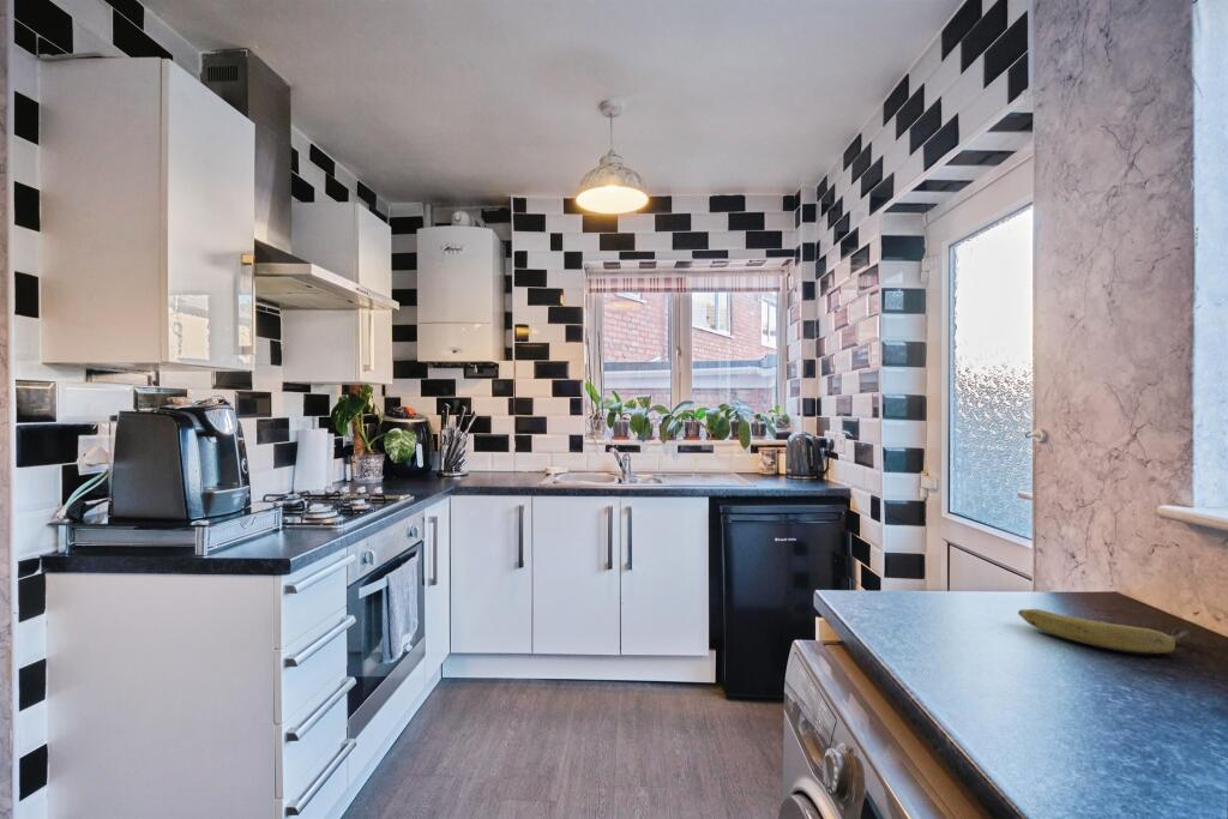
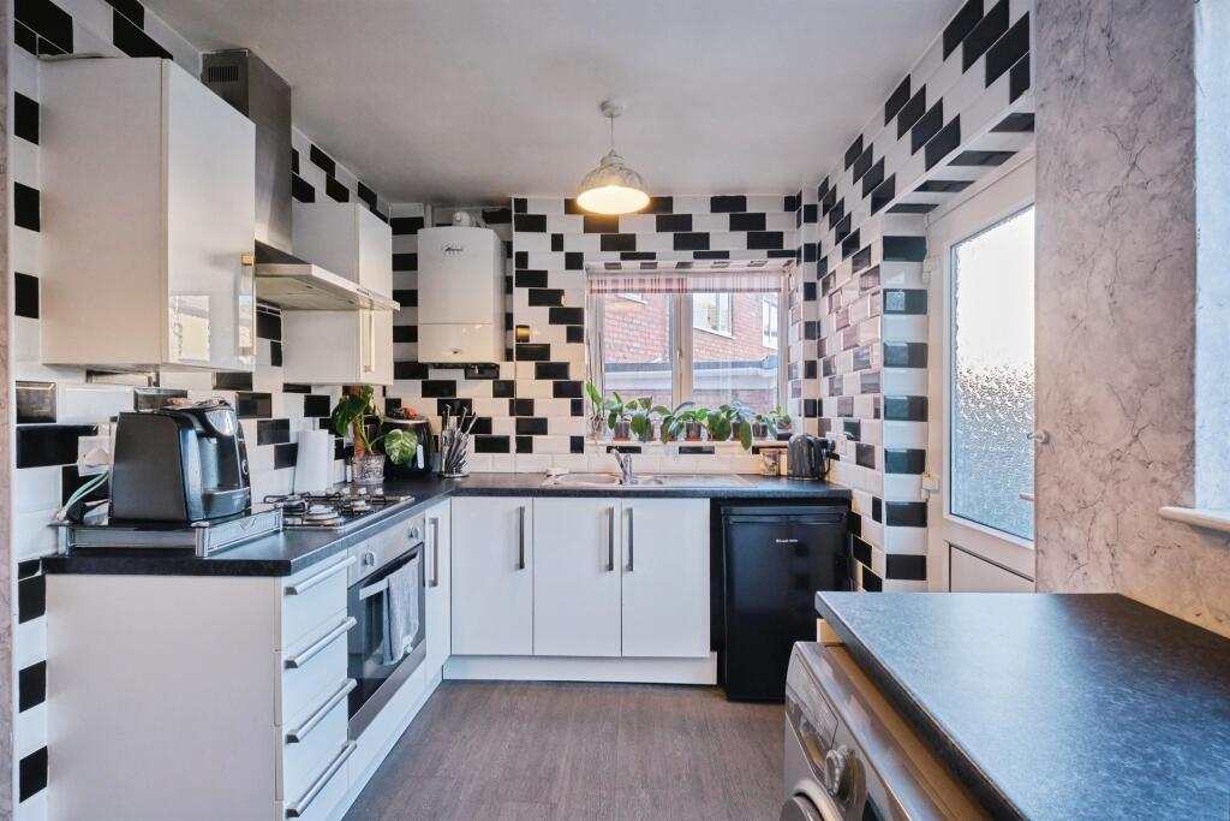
- fruit [1017,608,1191,655]
